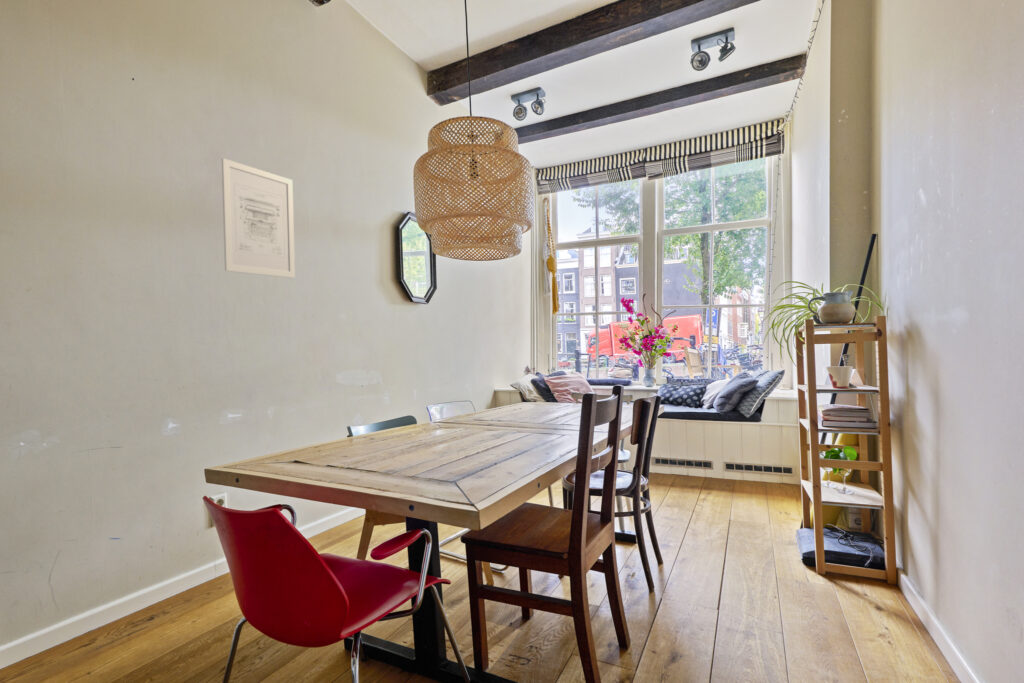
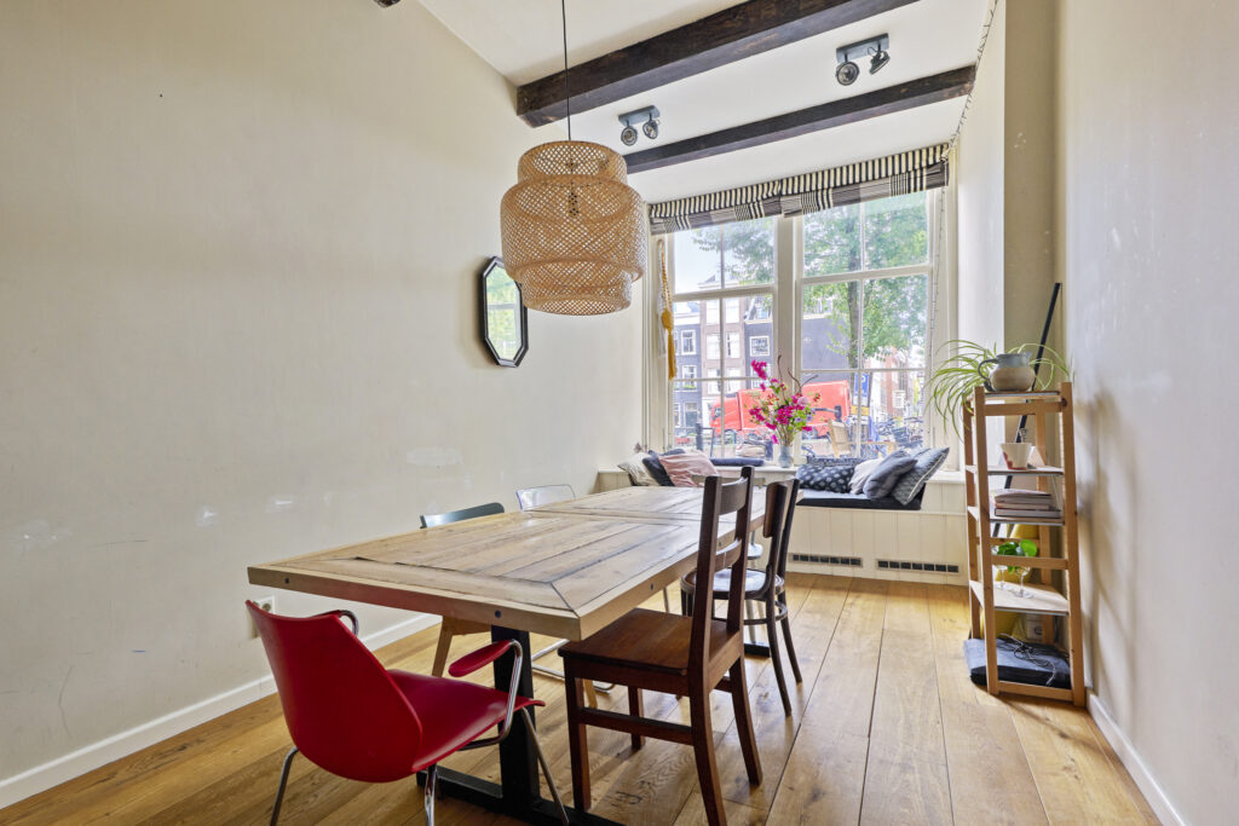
- wall art [221,157,296,279]
